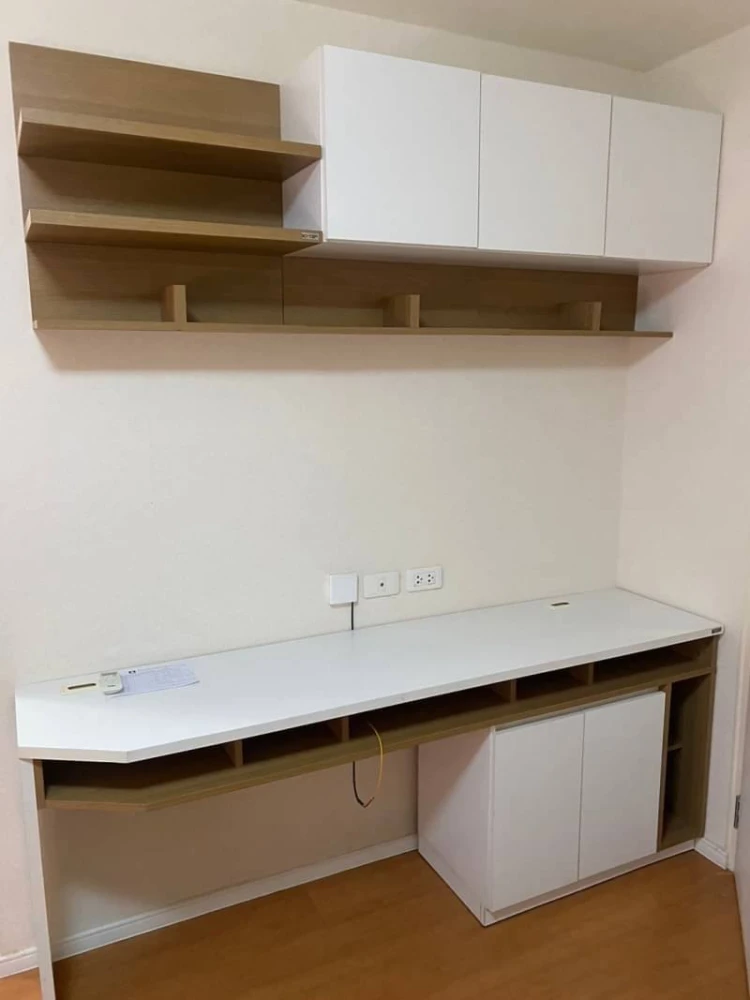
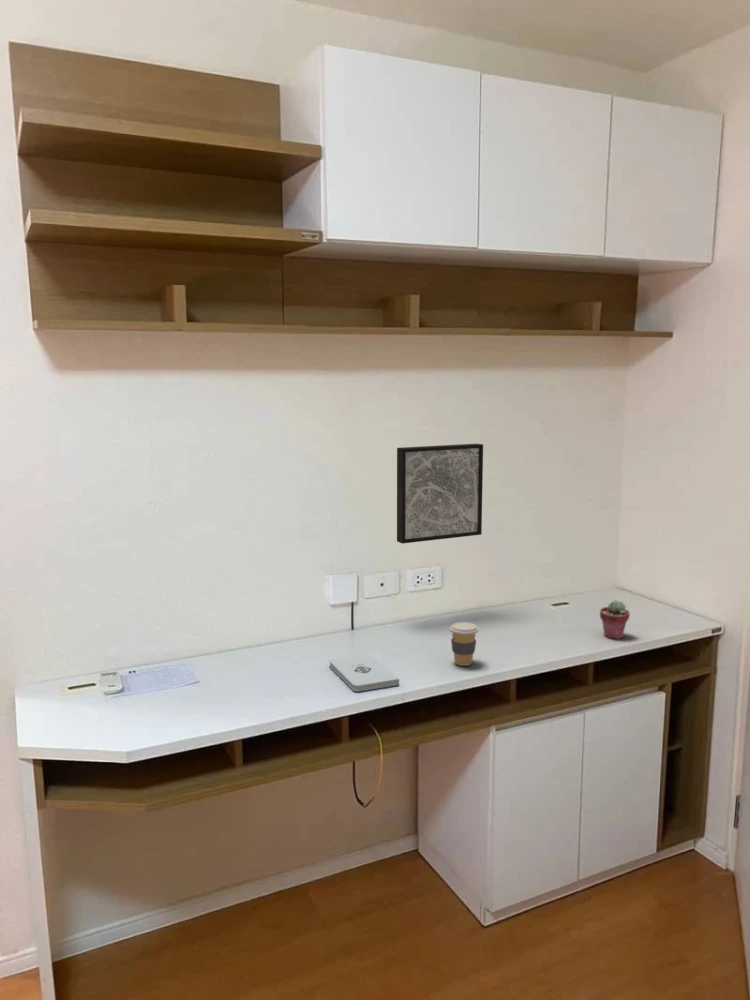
+ wall art [396,443,484,545]
+ potted succulent [599,600,631,641]
+ coffee cup [449,621,480,667]
+ notepad [328,653,400,693]
